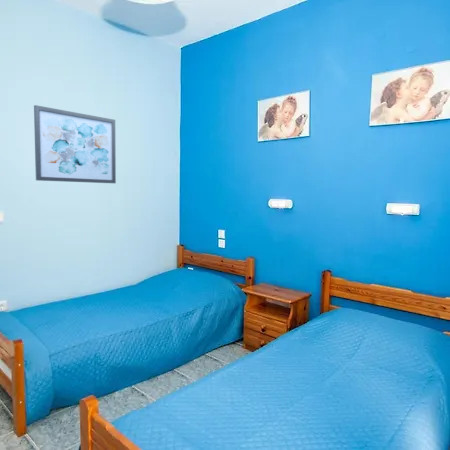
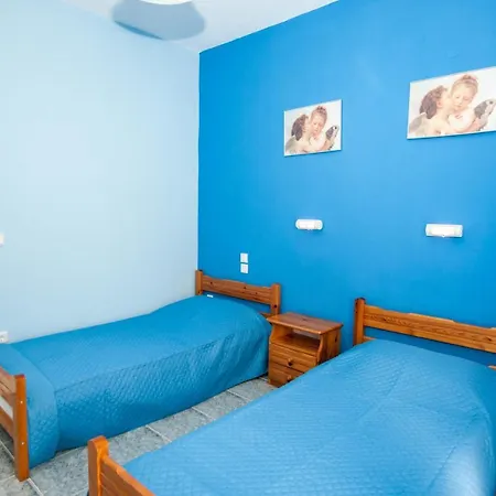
- wall art [33,104,117,184]
